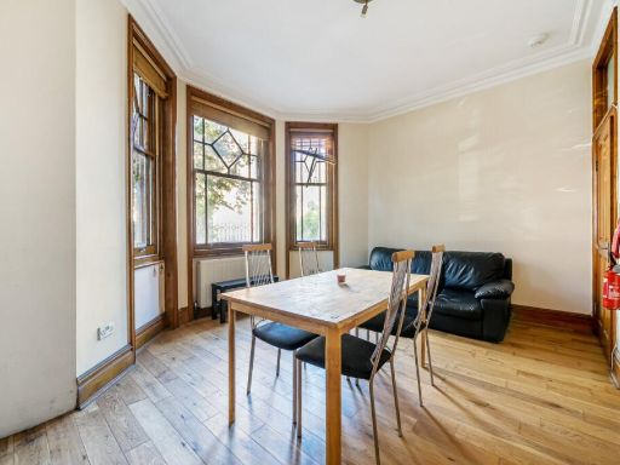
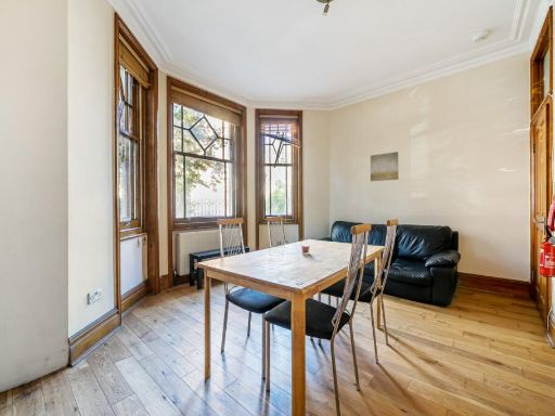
+ wall art [370,151,399,182]
